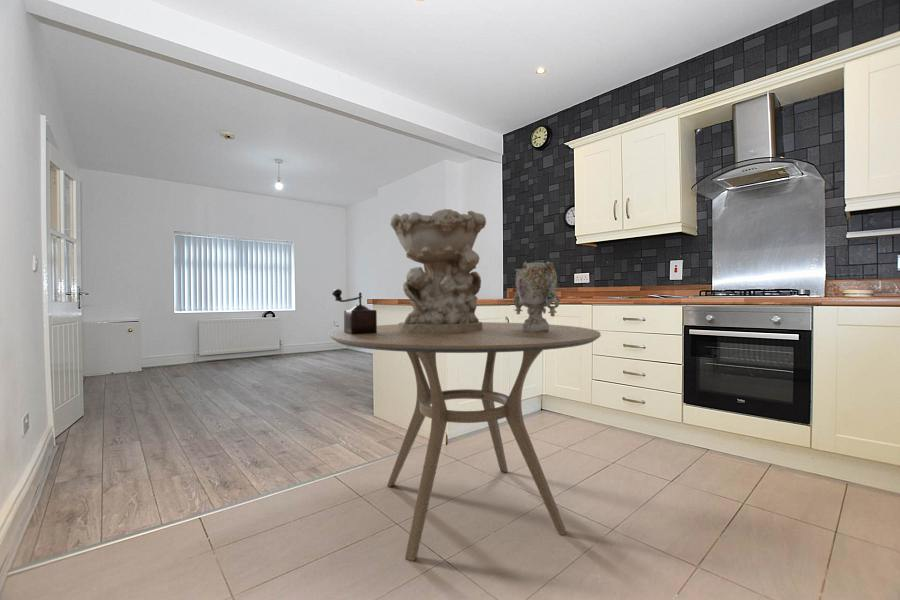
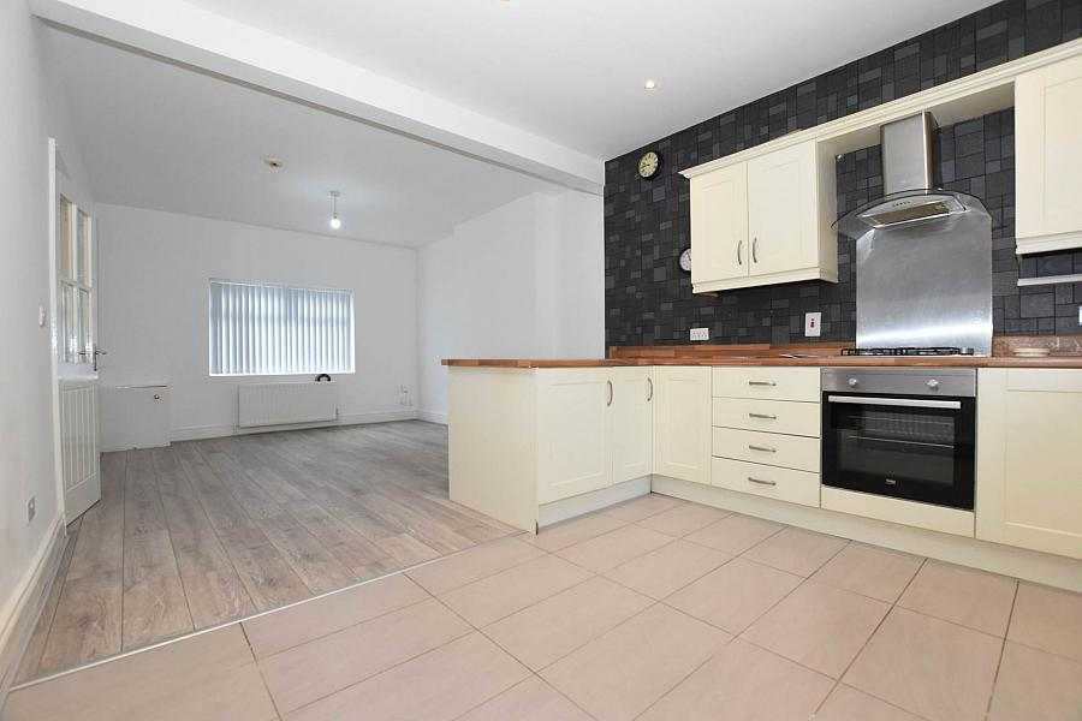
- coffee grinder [331,288,378,334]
- decorative bowl [389,208,487,333]
- dining table [330,321,602,562]
- vase [512,260,561,332]
